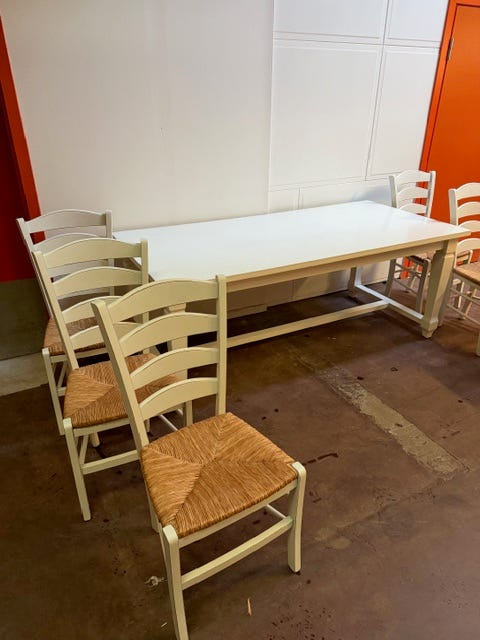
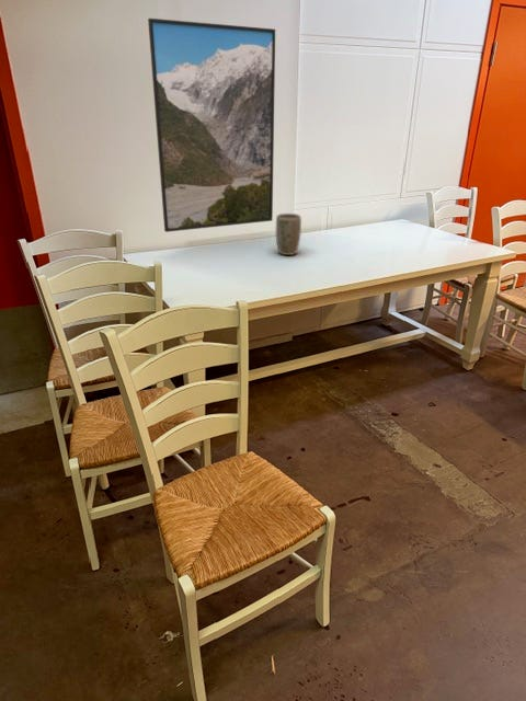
+ plant pot [275,212,302,256]
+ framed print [147,18,276,233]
